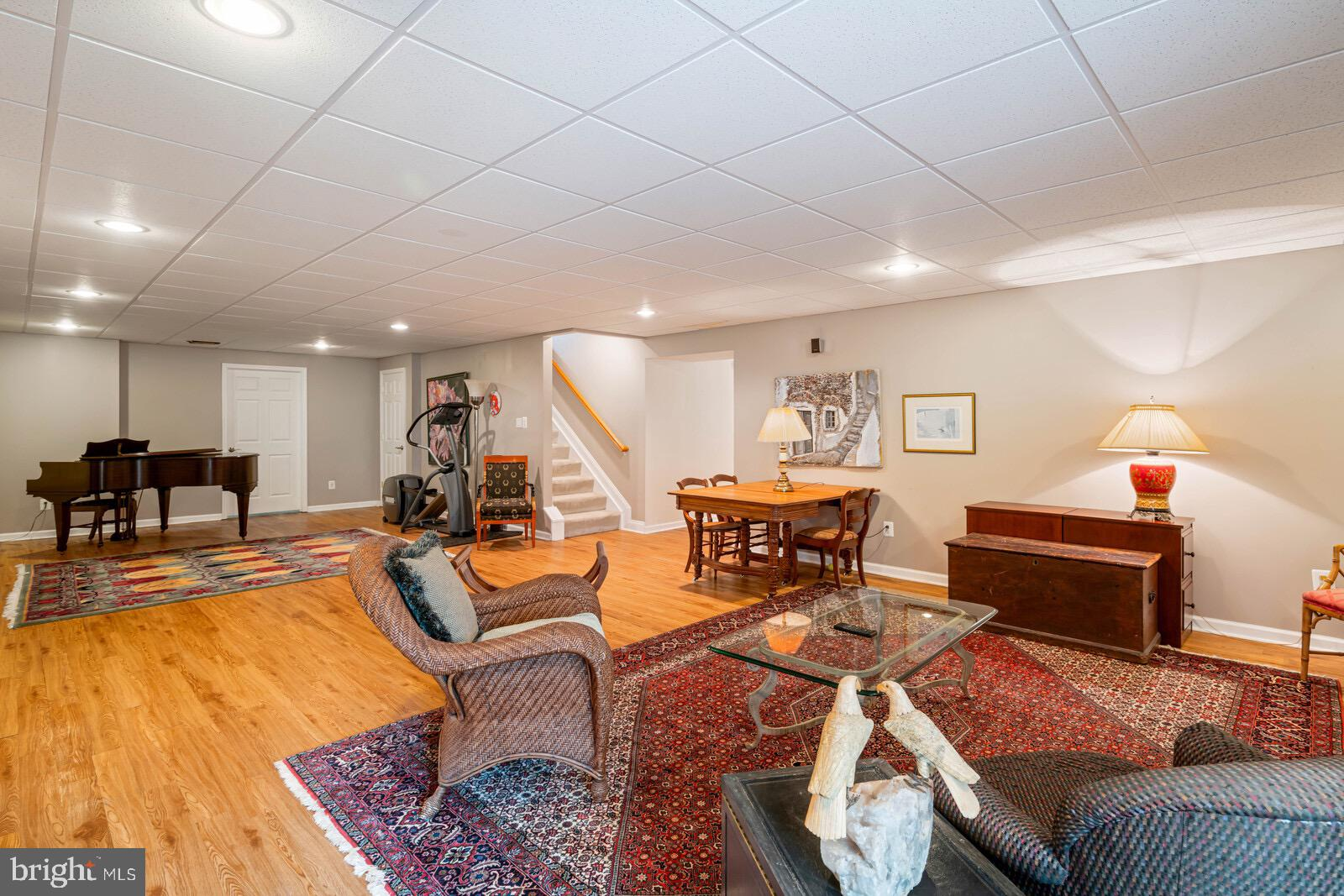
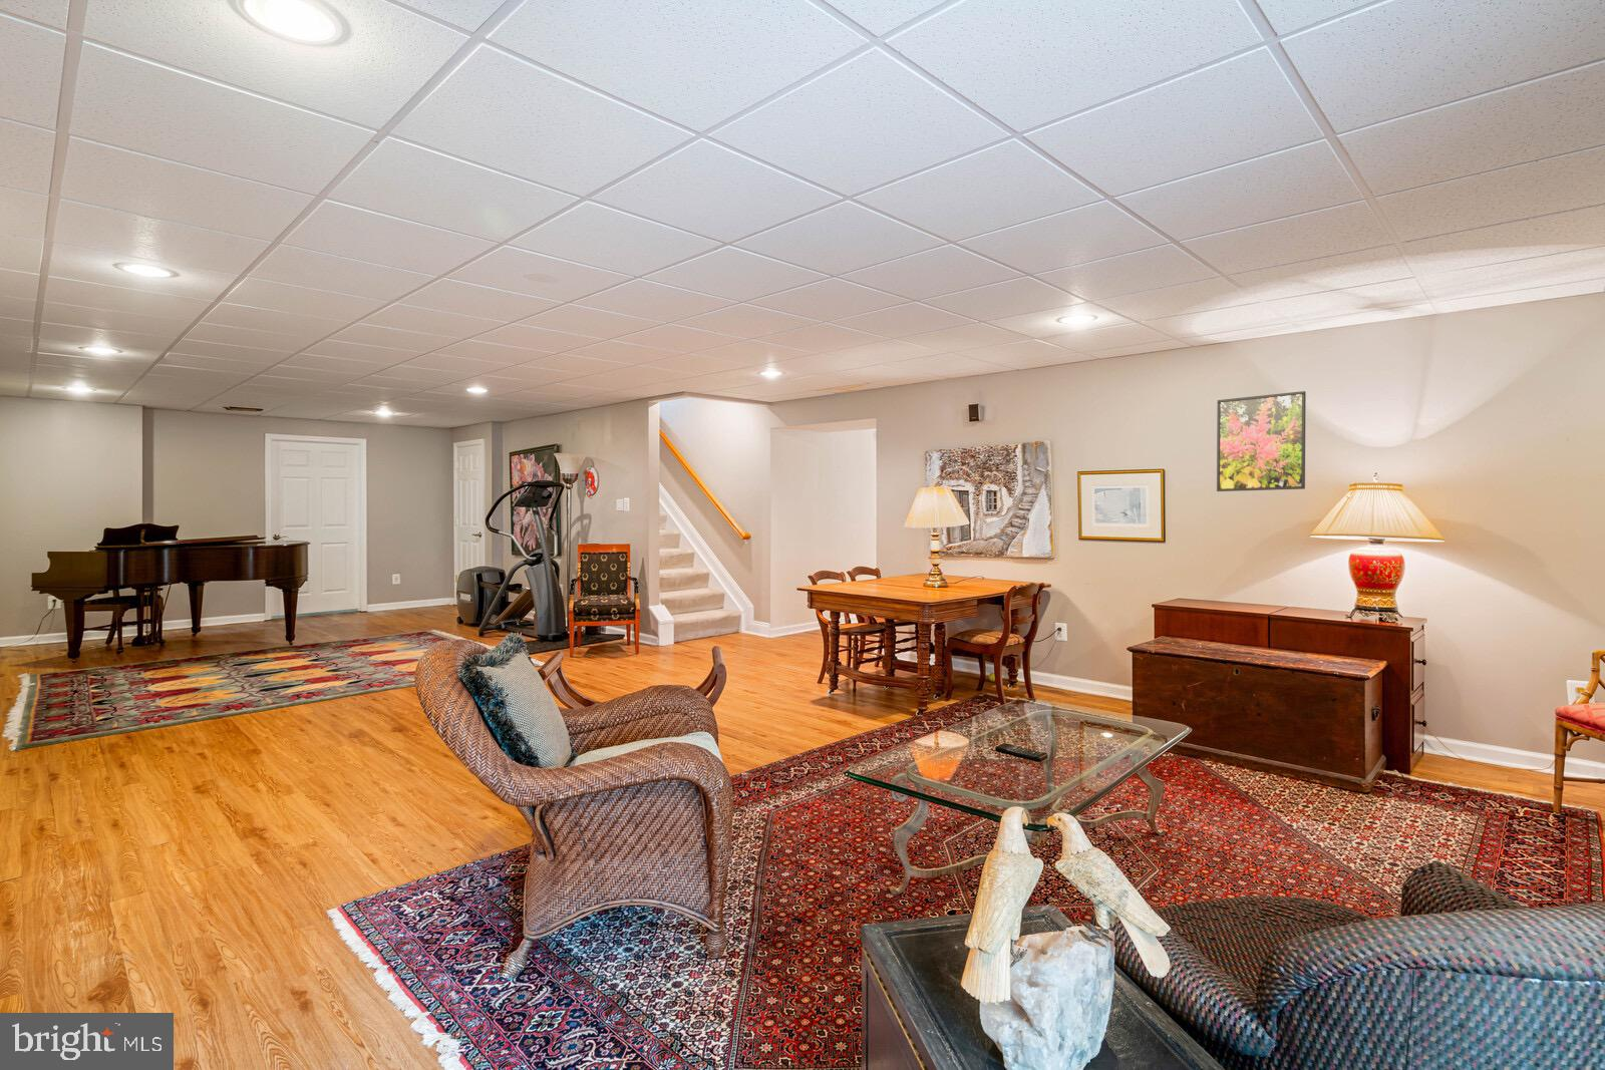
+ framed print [1216,391,1308,492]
